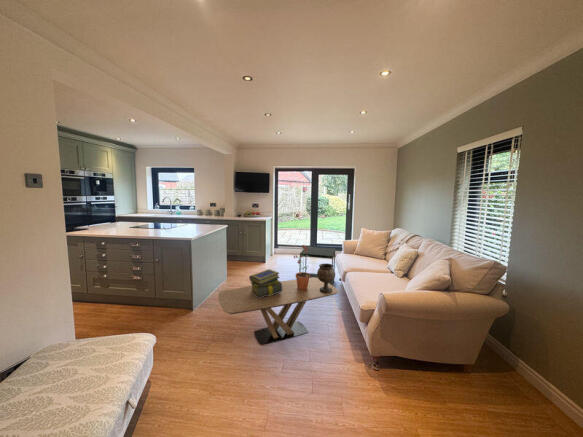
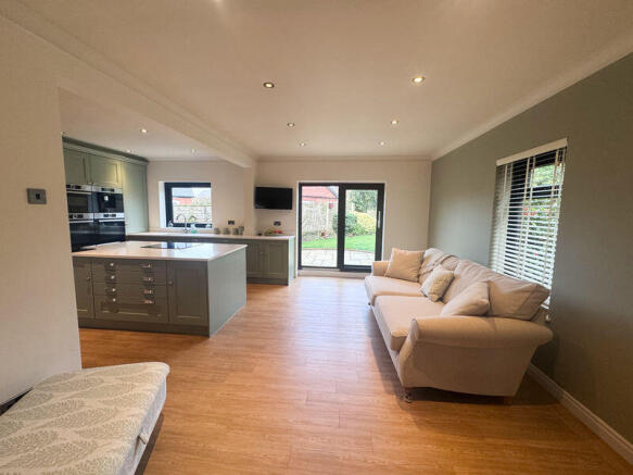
- potted plant [293,244,310,289]
- goblet [316,263,336,293]
- side table [298,246,336,286]
- coffee table [217,277,340,345]
- stack of books [248,268,282,298]
